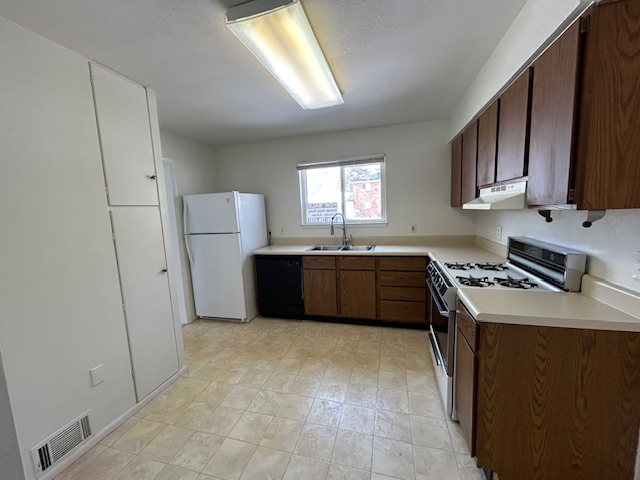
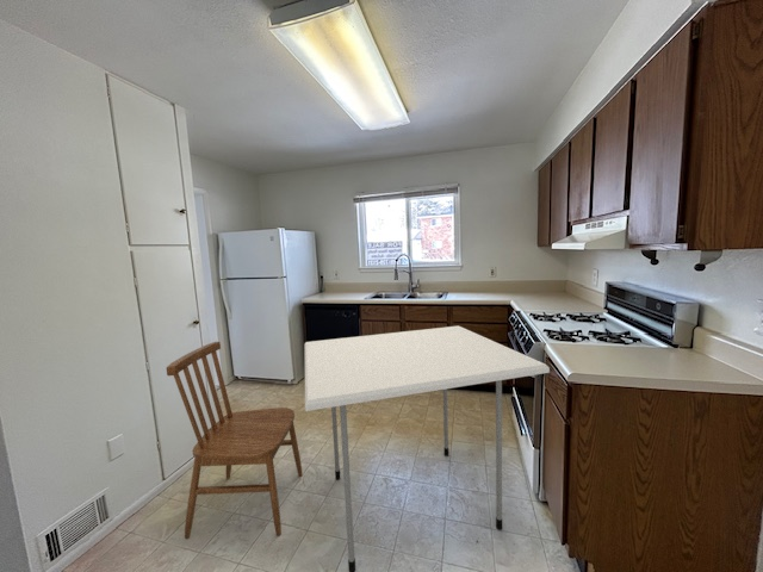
+ dining table [303,324,551,572]
+ dining chair [166,341,304,540]
